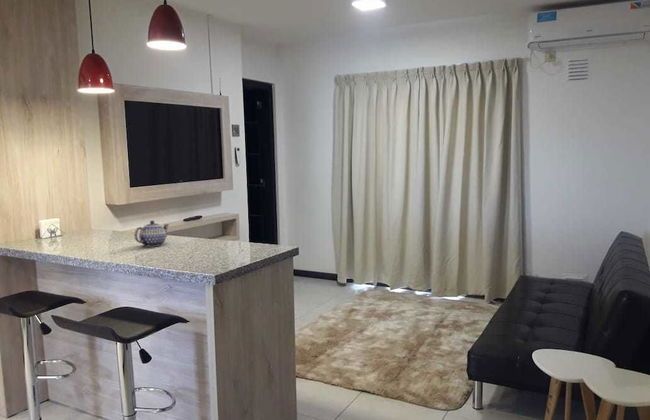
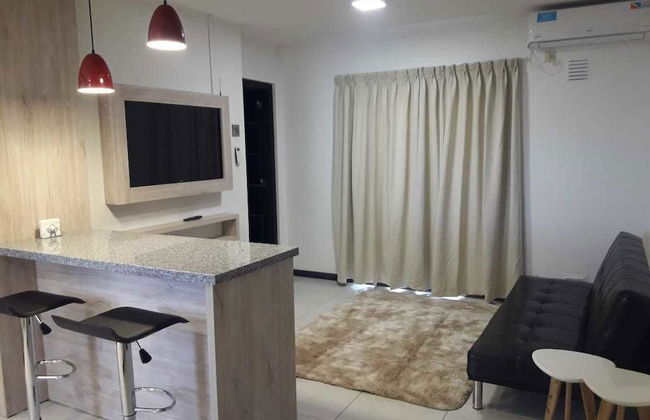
- teapot [133,220,170,248]
